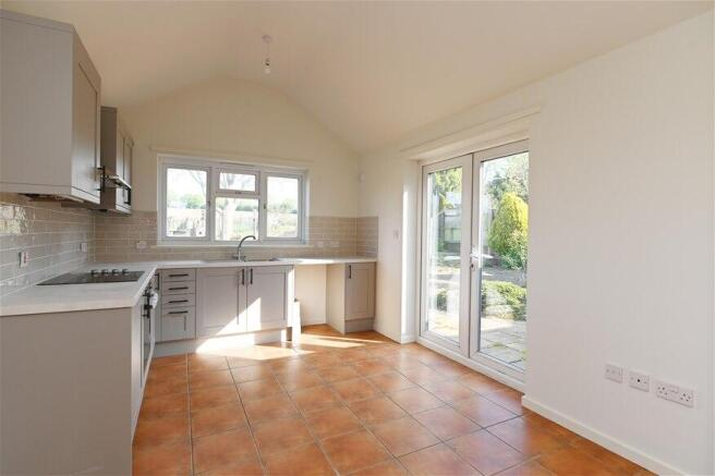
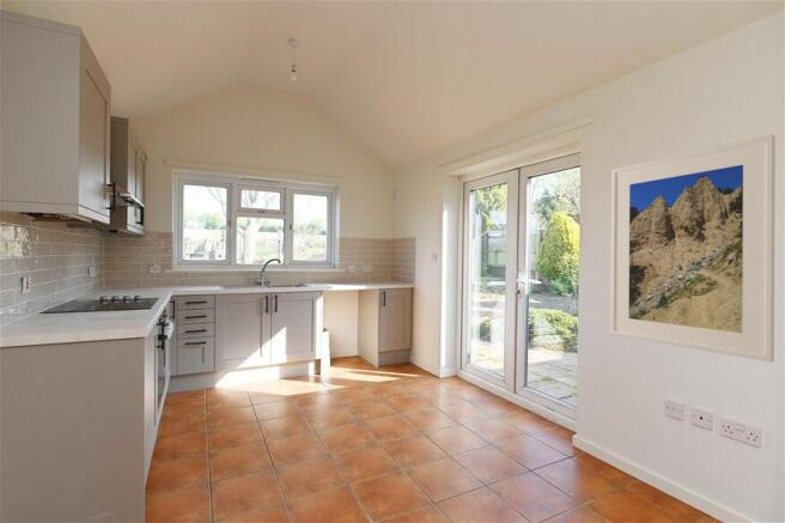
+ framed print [609,133,777,363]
